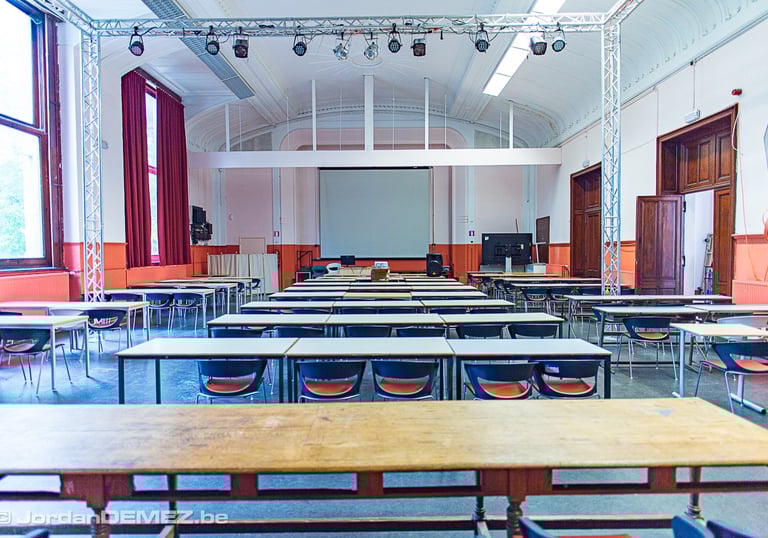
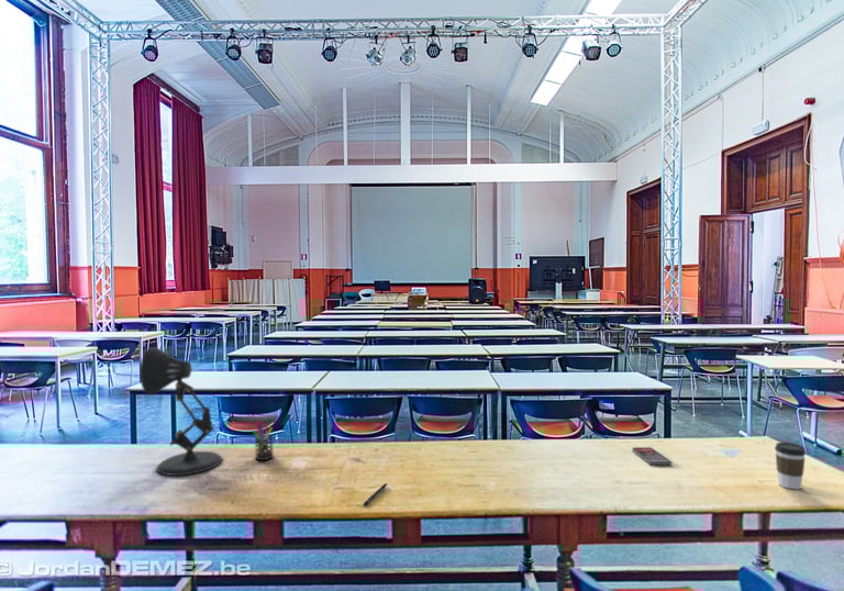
+ pen [363,482,388,506]
+ coffee cup [774,442,807,490]
+ smartphone [631,446,673,466]
+ pen holder [252,420,275,461]
+ desk lamp [138,346,223,477]
